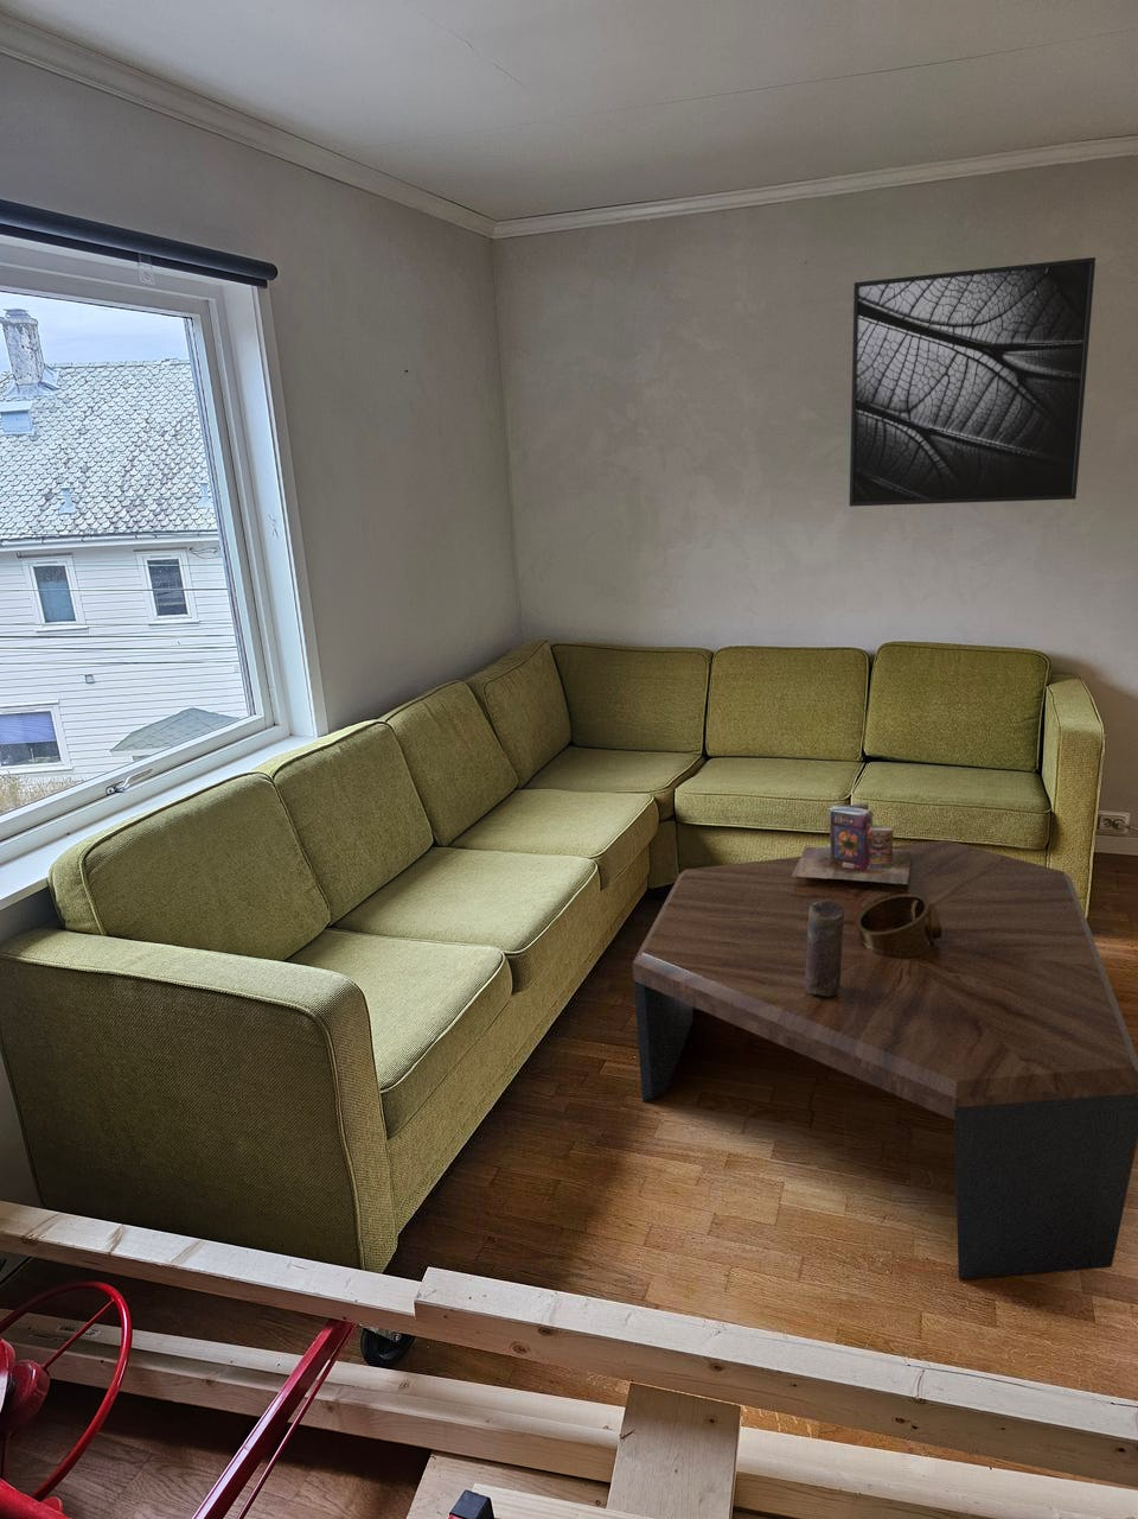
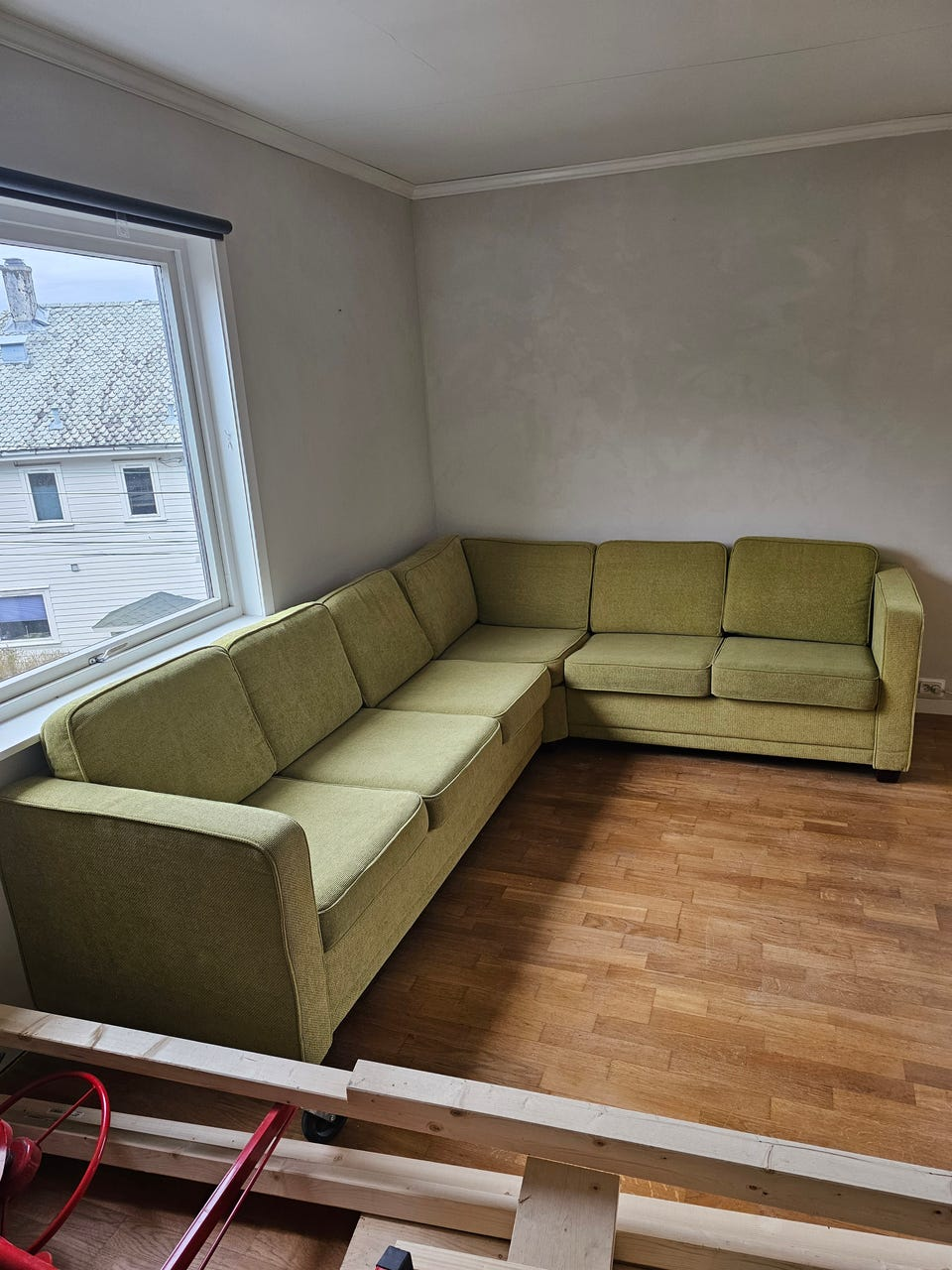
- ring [856,893,941,959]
- coffee table [632,838,1138,1281]
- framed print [849,256,1096,508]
- books [791,803,912,884]
- candle [804,901,844,996]
